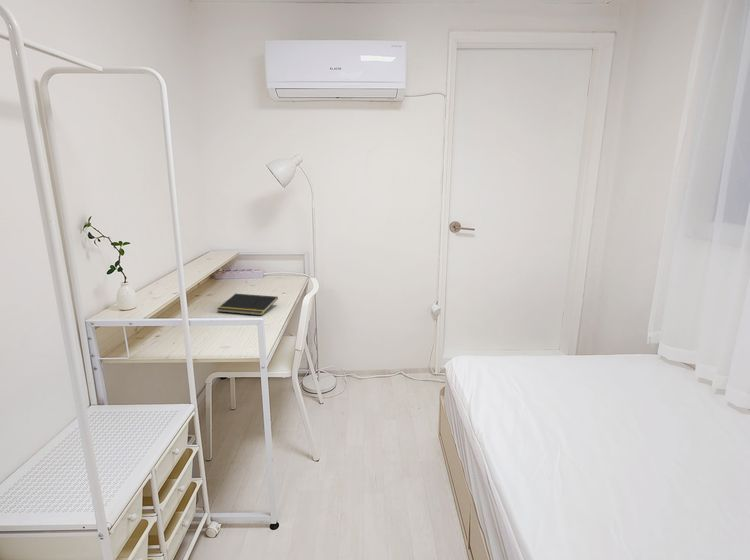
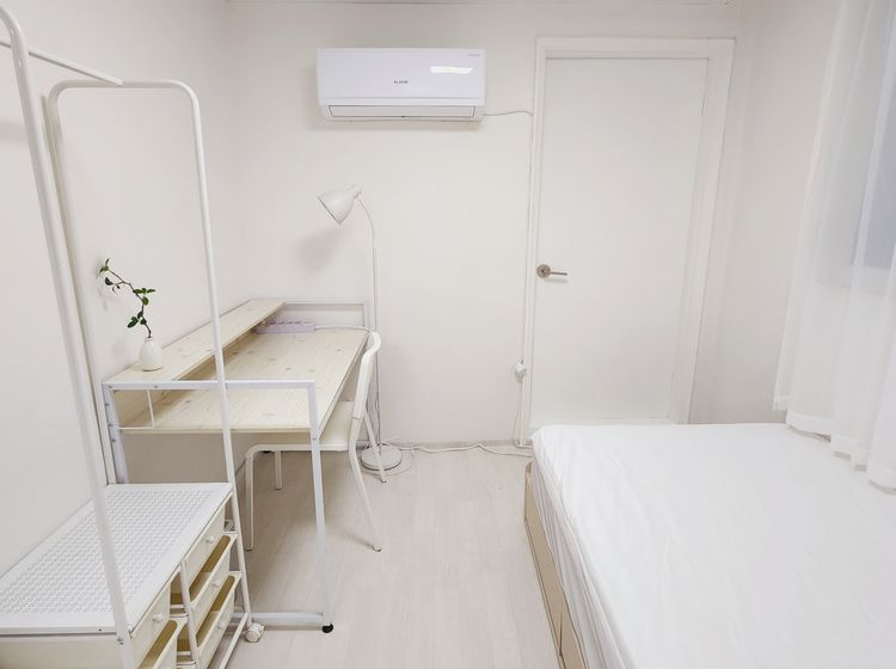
- notepad [216,293,279,316]
